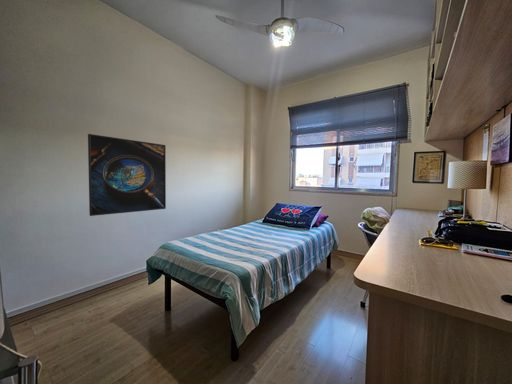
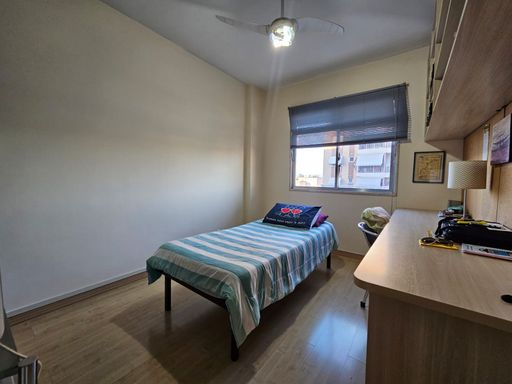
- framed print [87,133,167,217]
